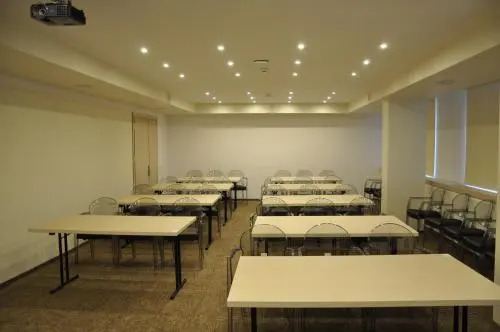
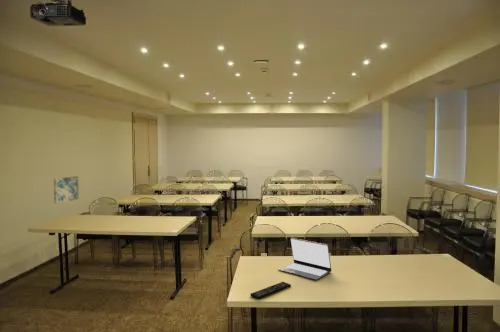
+ wall art [53,175,80,205]
+ remote control [250,281,292,301]
+ laptop [277,237,332,281]
